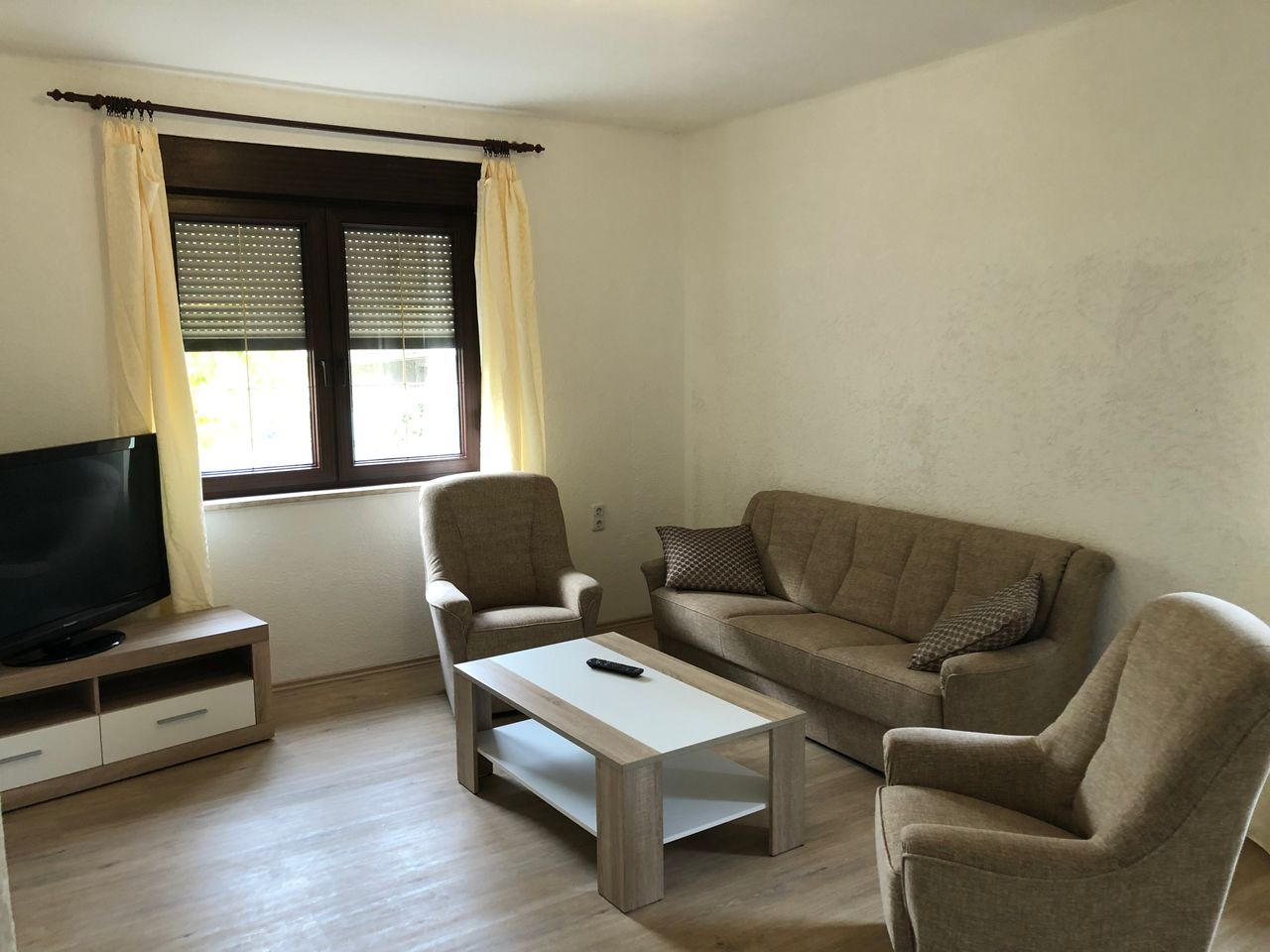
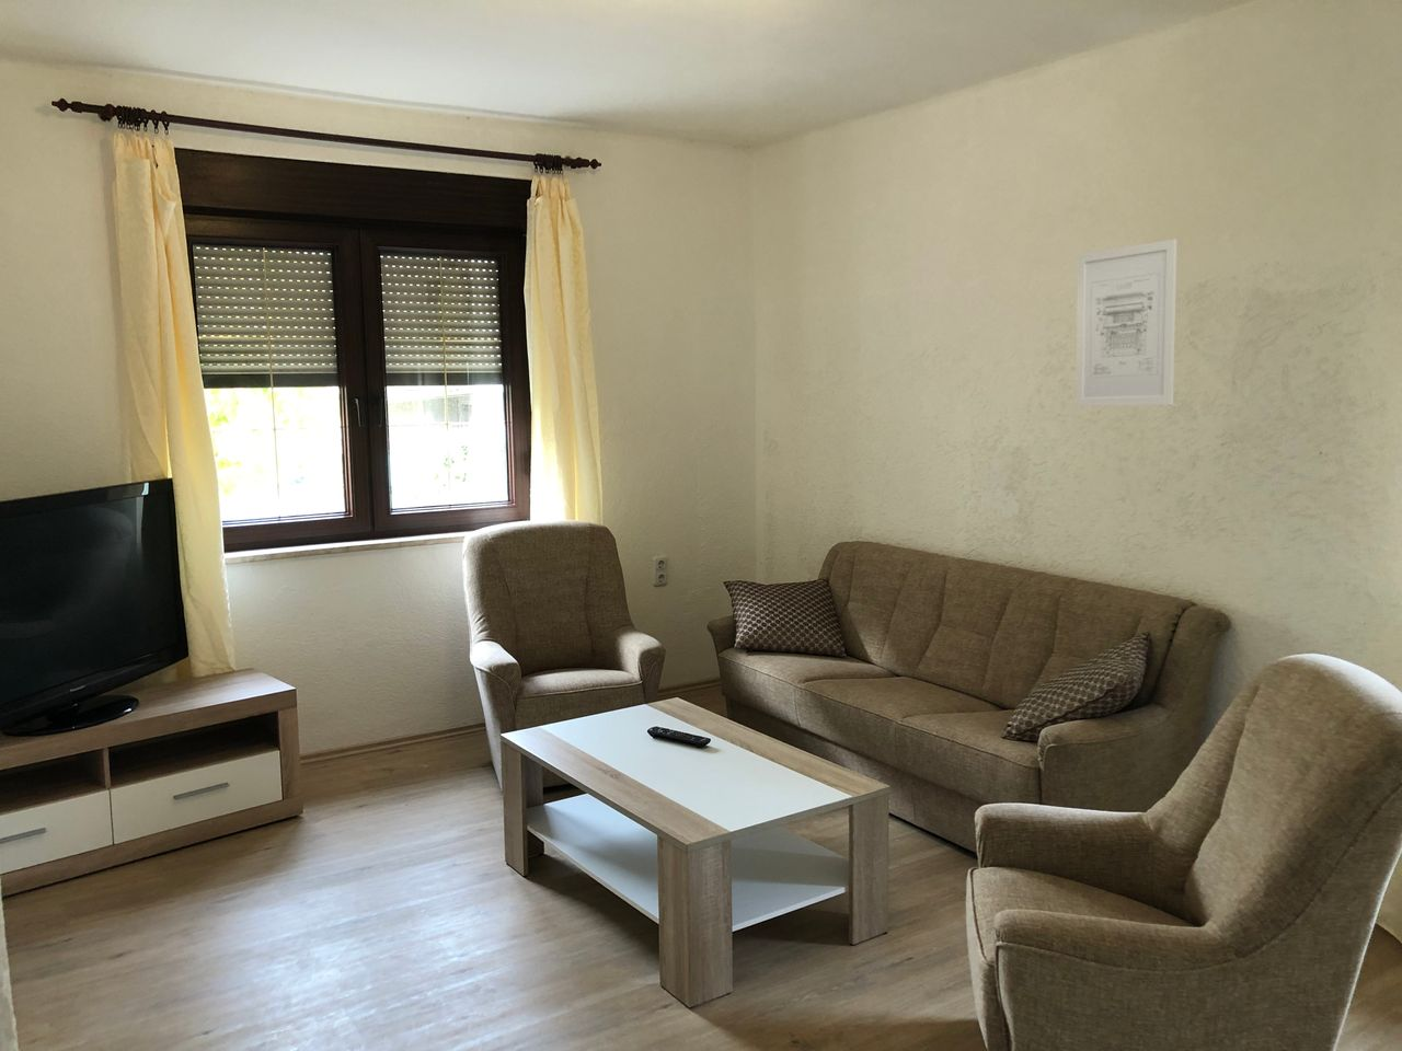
+ wall art [1074,237,1178,408]
